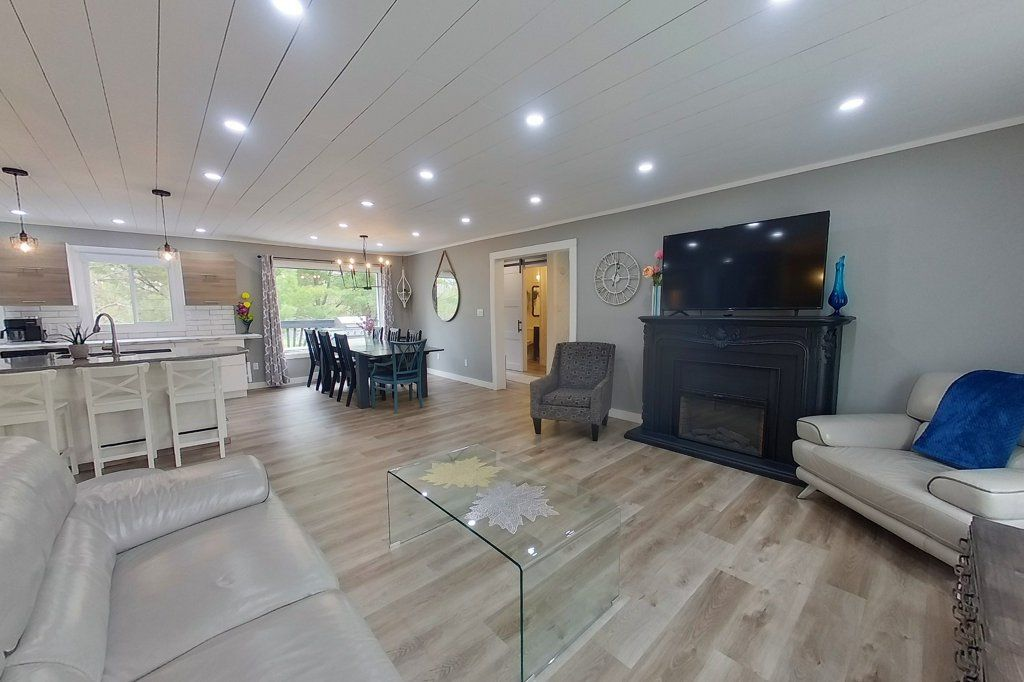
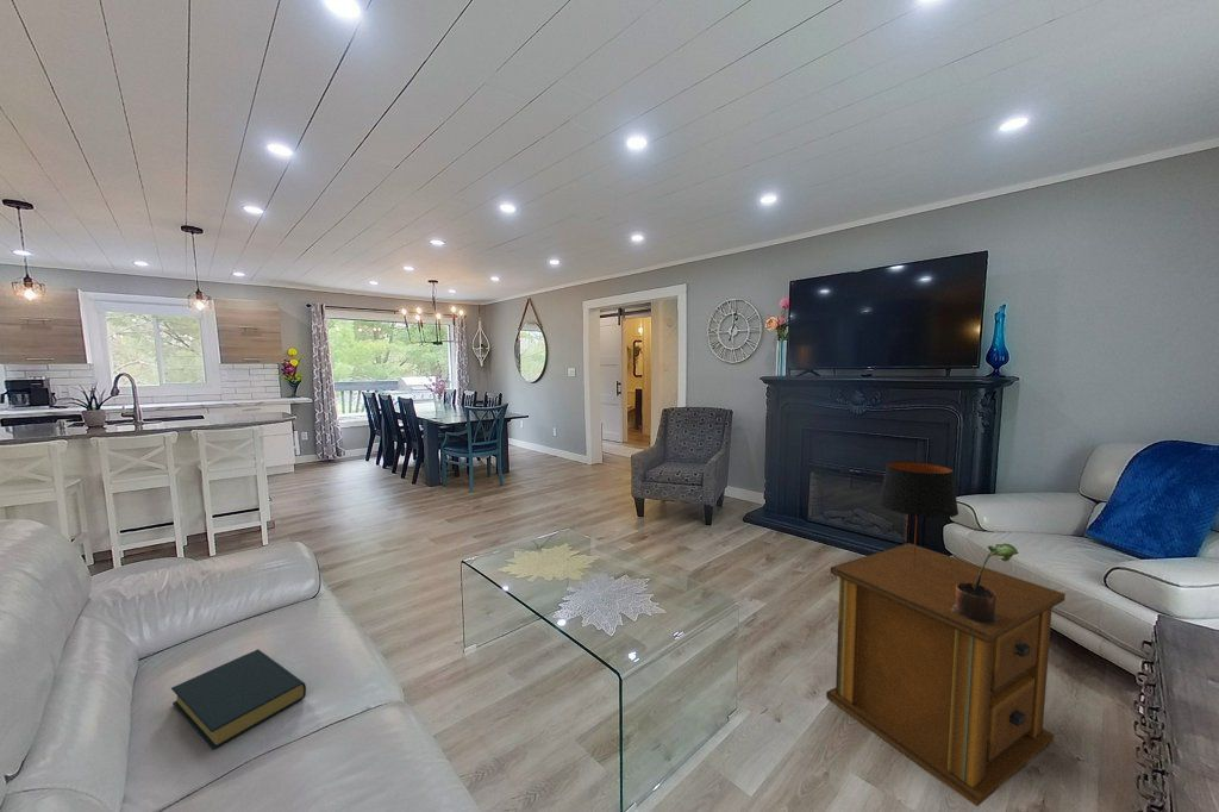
+ side table [825,542,1067,807]
+ hardback book [170,648,307,750]
+ potted plant [950,543,1019,627]
+ table lamp [877,461,959,566]
